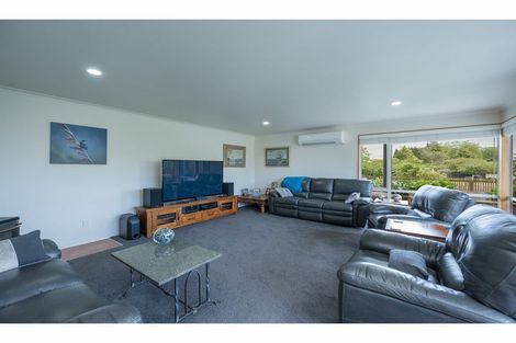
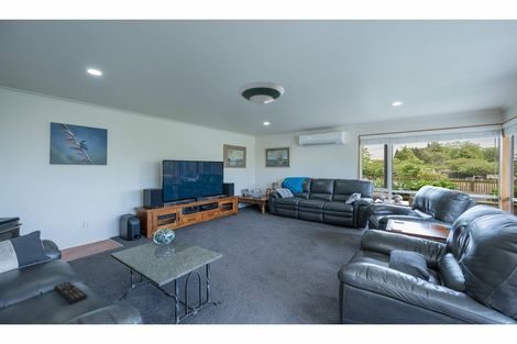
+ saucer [238,81,285,106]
+ remote control [53,280,88,306]
